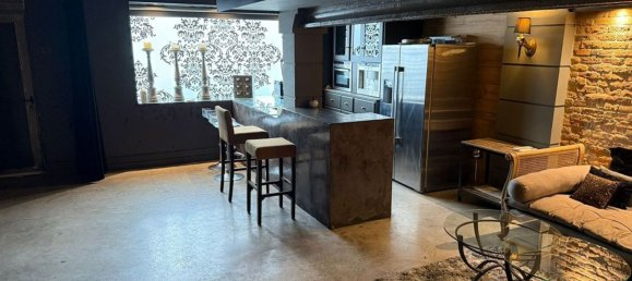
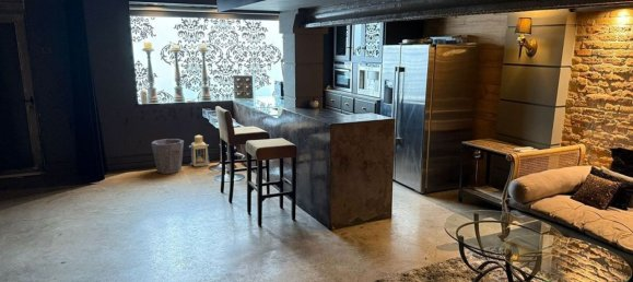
+ waste bin [150,138,185,175]
+ lantern [188,134,210,167]
